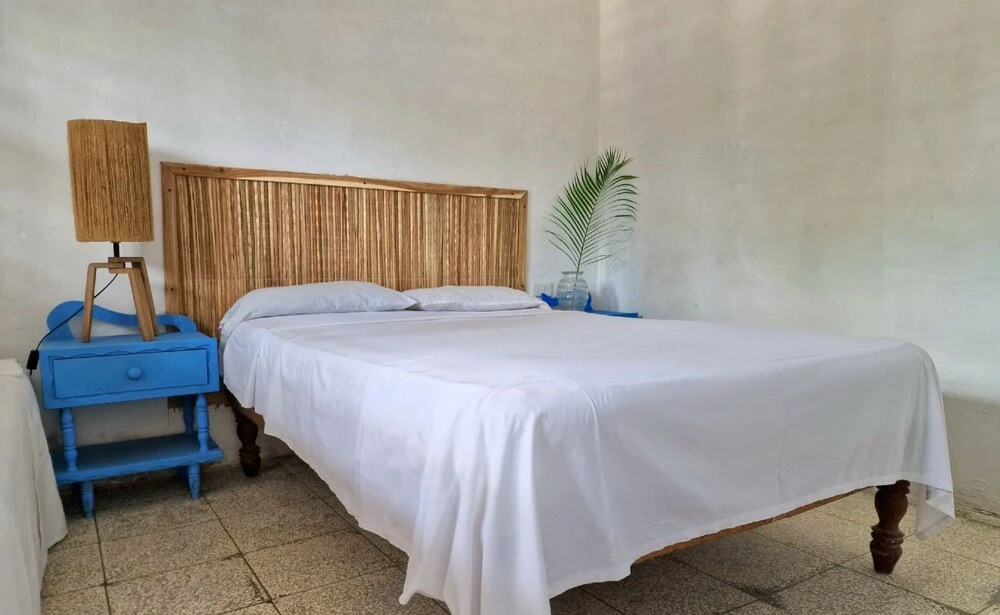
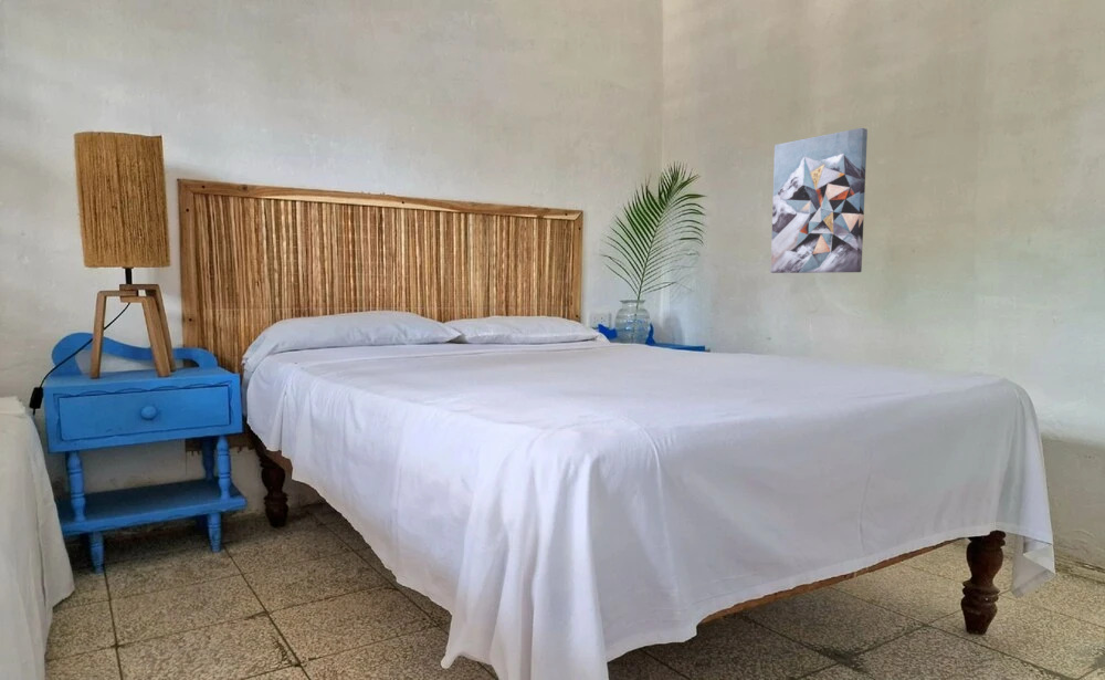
+ wall art [770,127,869,274]
